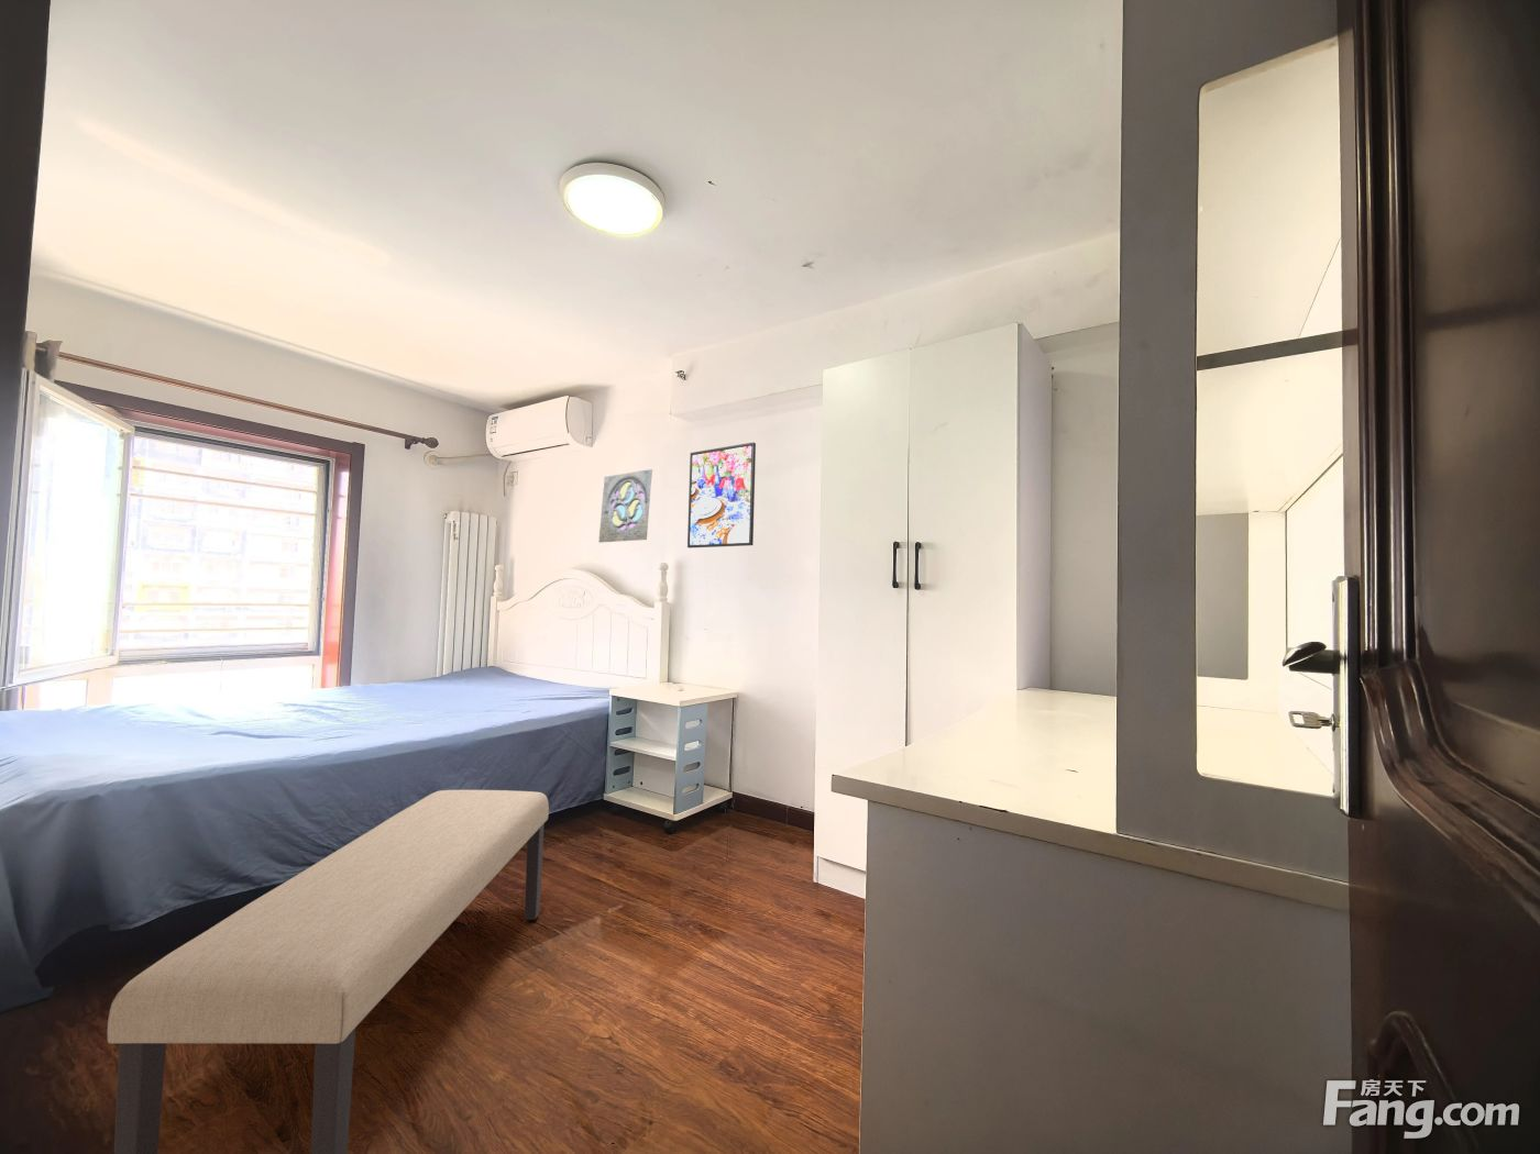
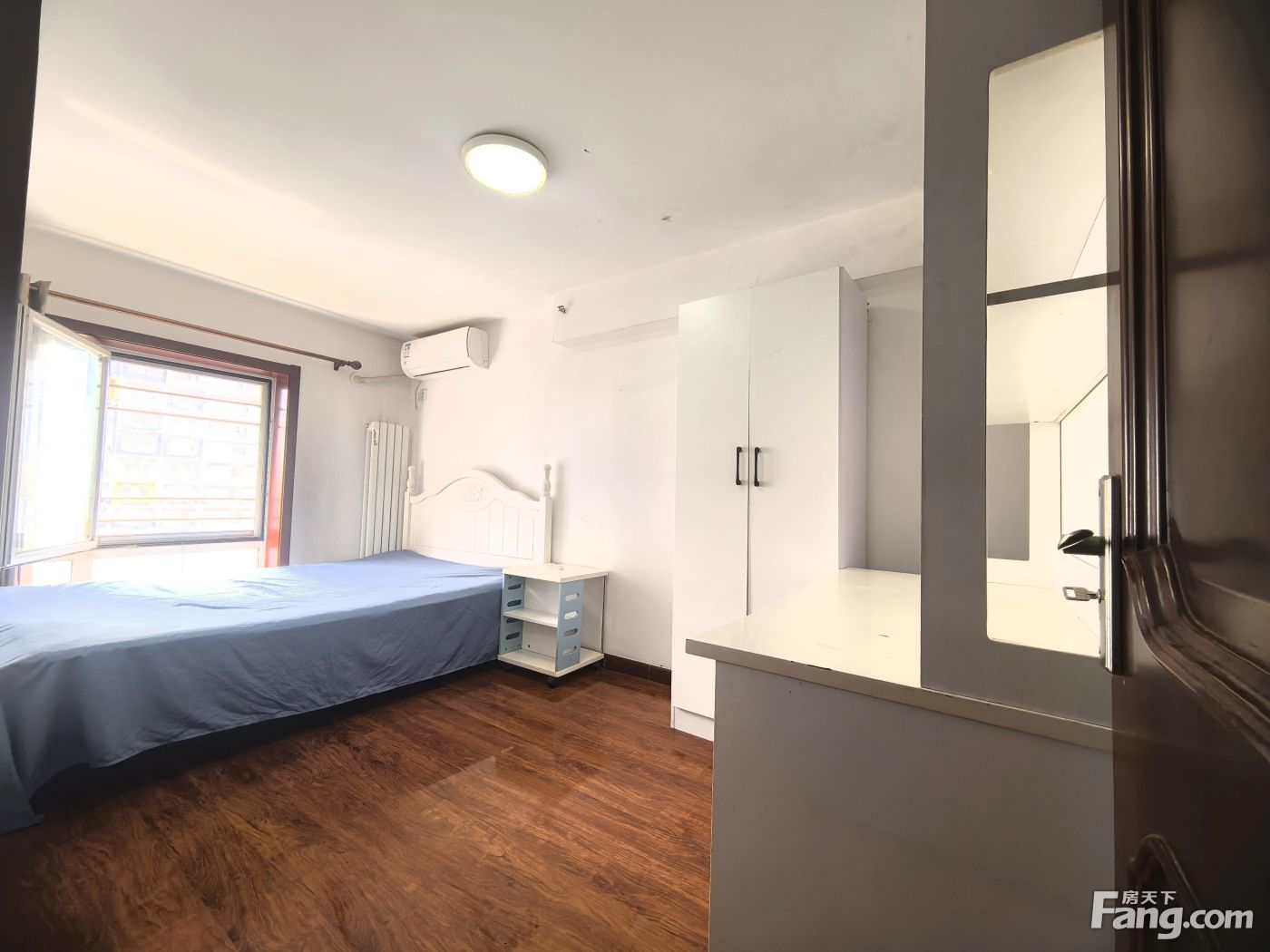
- wall ornament [598,468,654,544]
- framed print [686,441,757,548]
- bench [105,789,551,1154]
